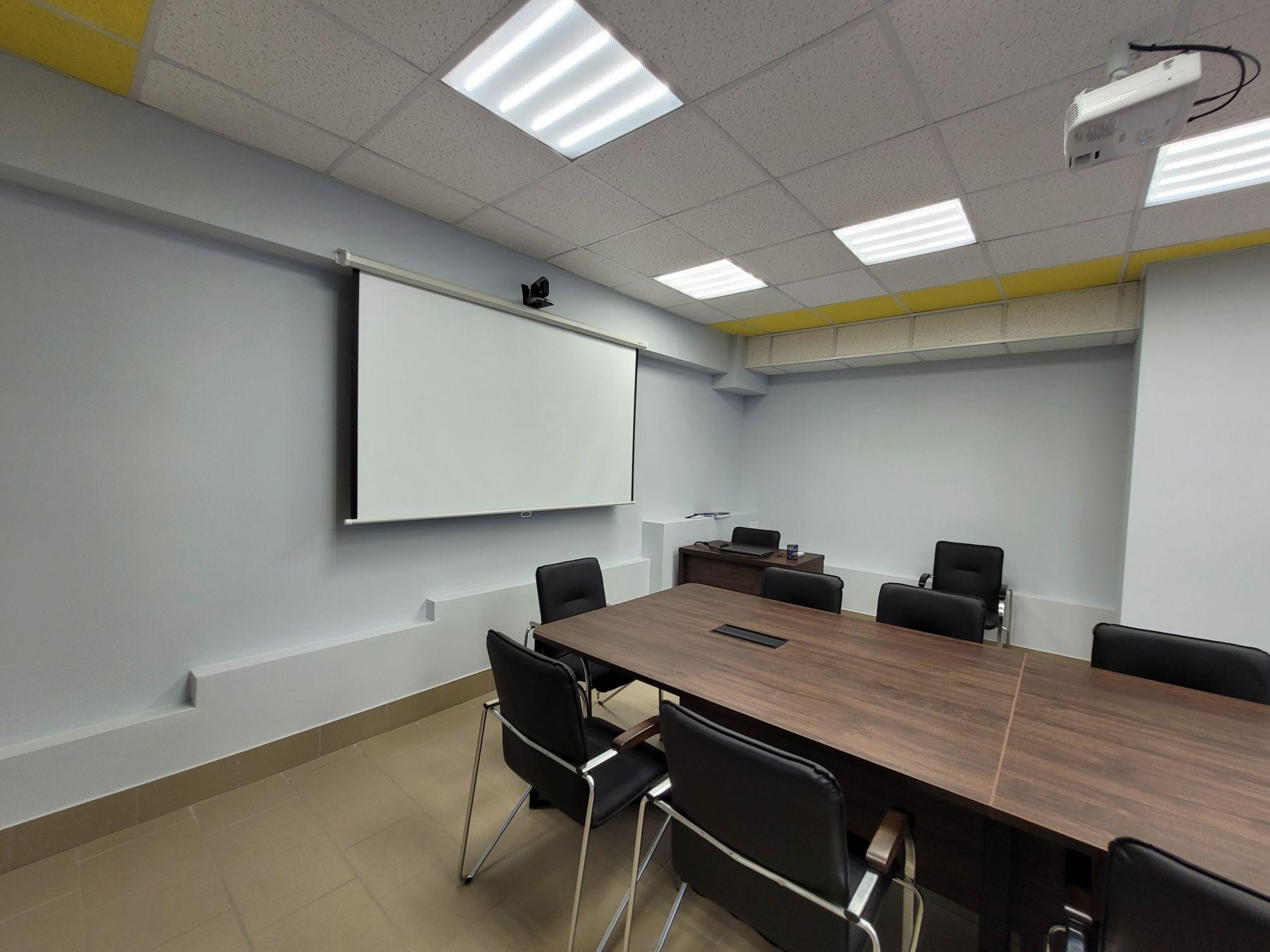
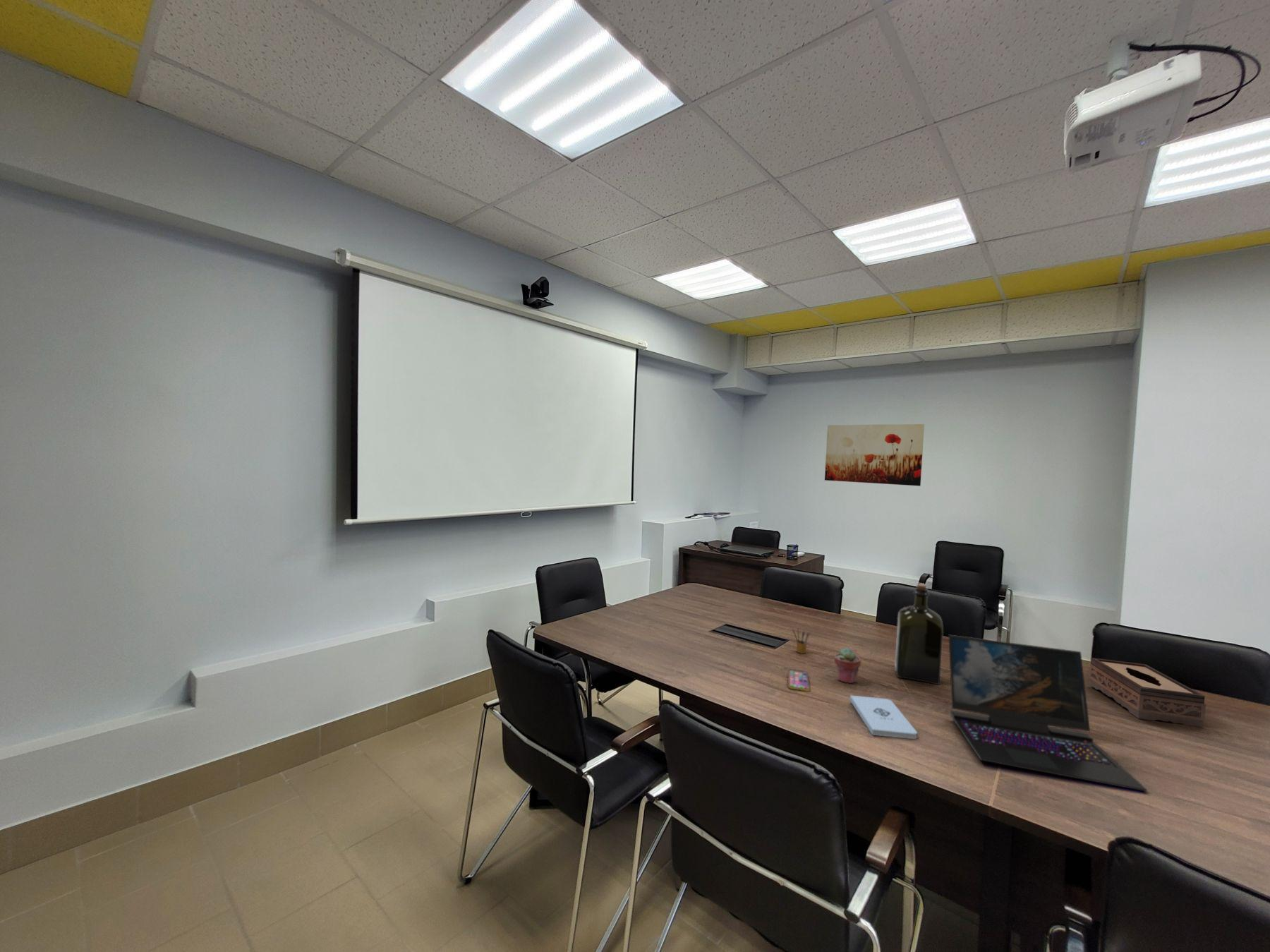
+ notepad [849,694,918,740]
+ pencil box [792,628,811,654]
+ laptop [948,634,1148,793]
+ wall art [824,423,925,487]
+ liquor [894,583,944,685]
+ potted succulent [834,647,861,684]
+ smartphone [787,668,811,692]
+ tissue box [1089,657,1207,728]
